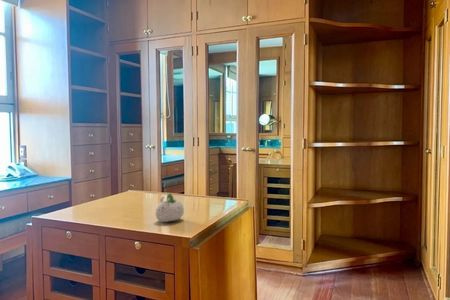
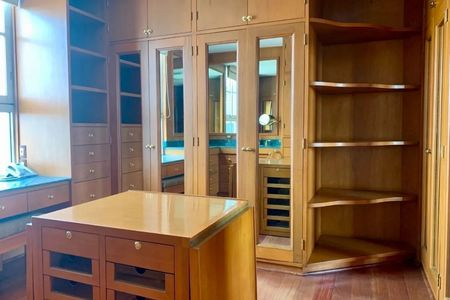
- succulent planter [154,192,185,223]
